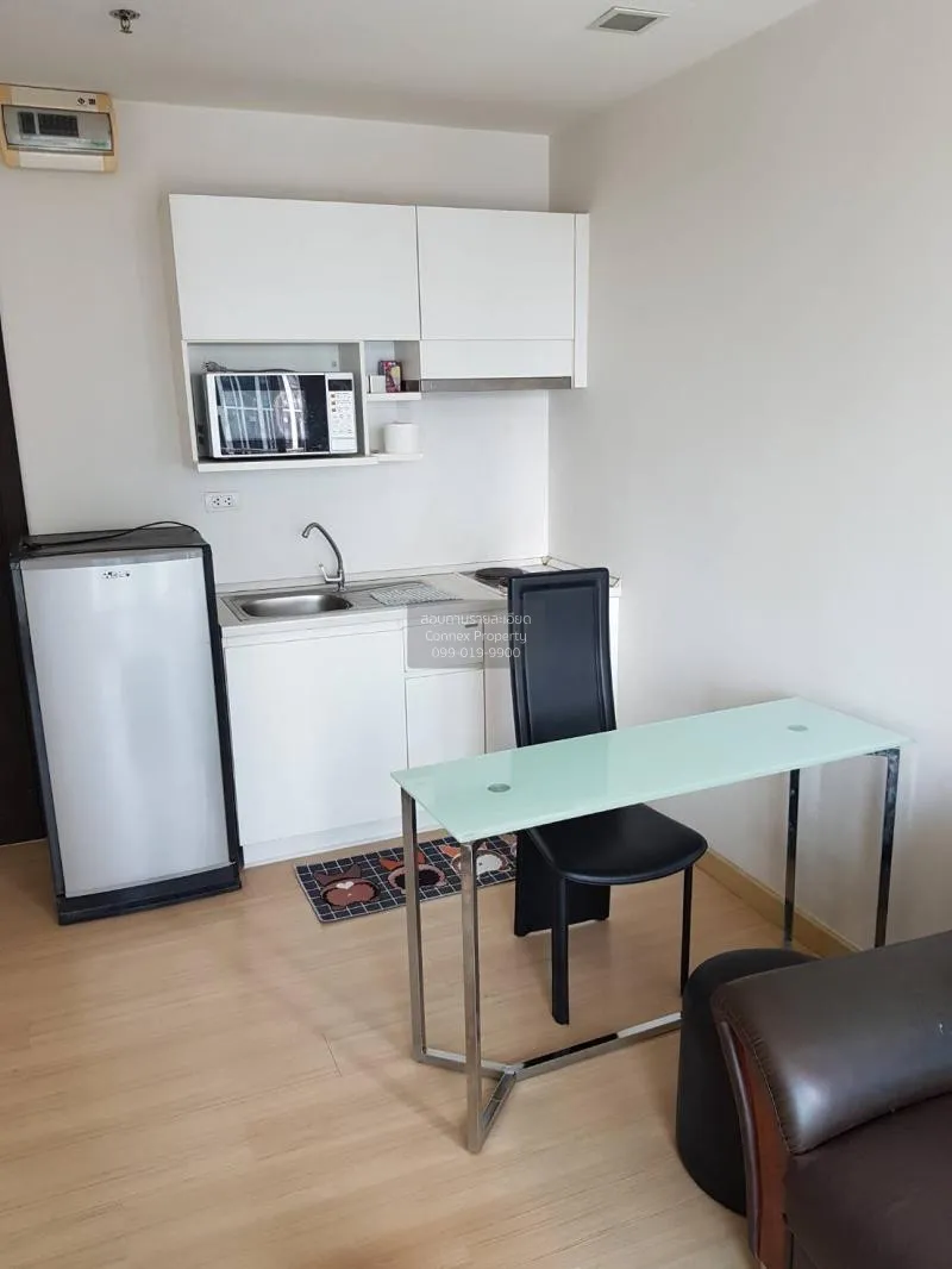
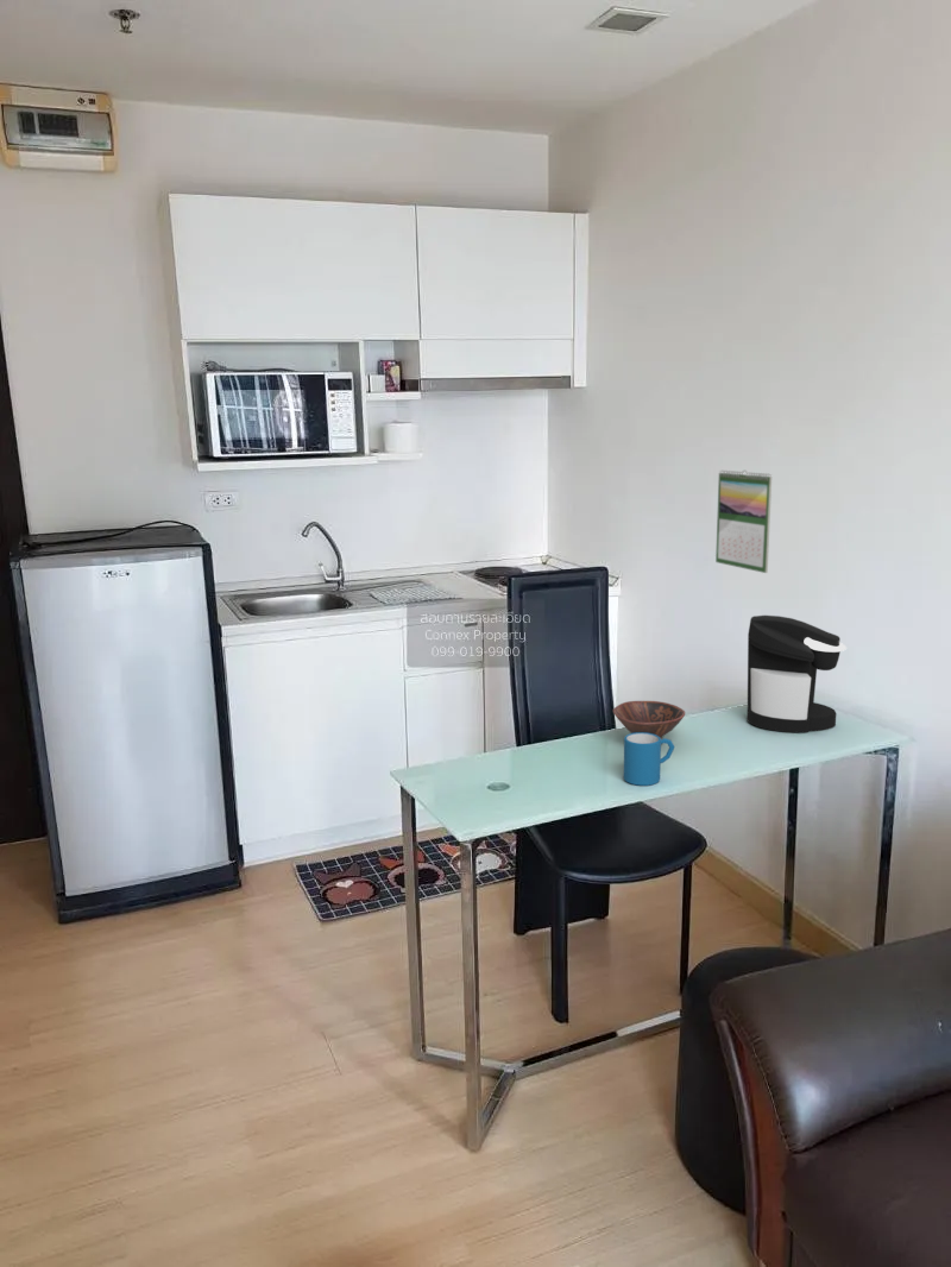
+ coffee maker [745,614,848,735]
+ mug [623,732,675,787]
+ calendar [714,469,773,574]
+ bowl [612,700,686,739]
